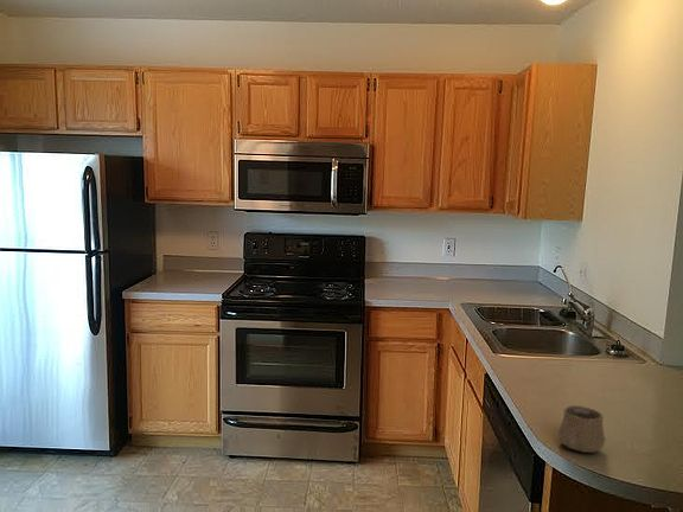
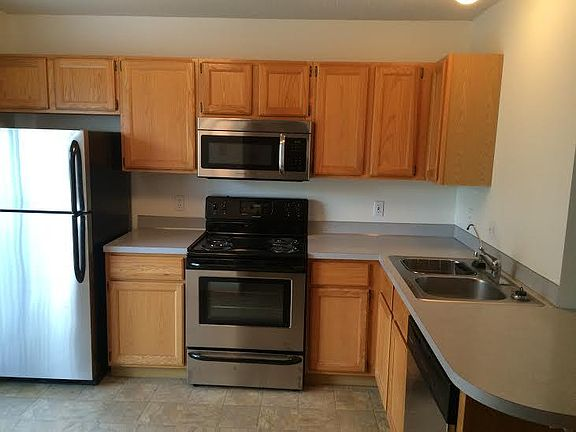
- cup [557,404,607,454]
